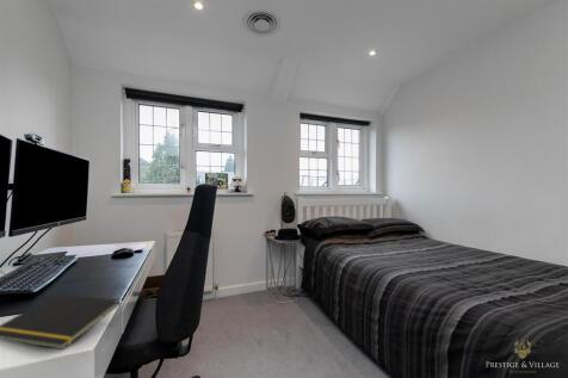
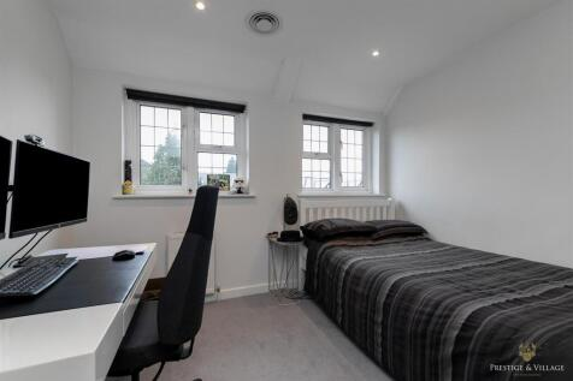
- notepad [0,293,122,351]
